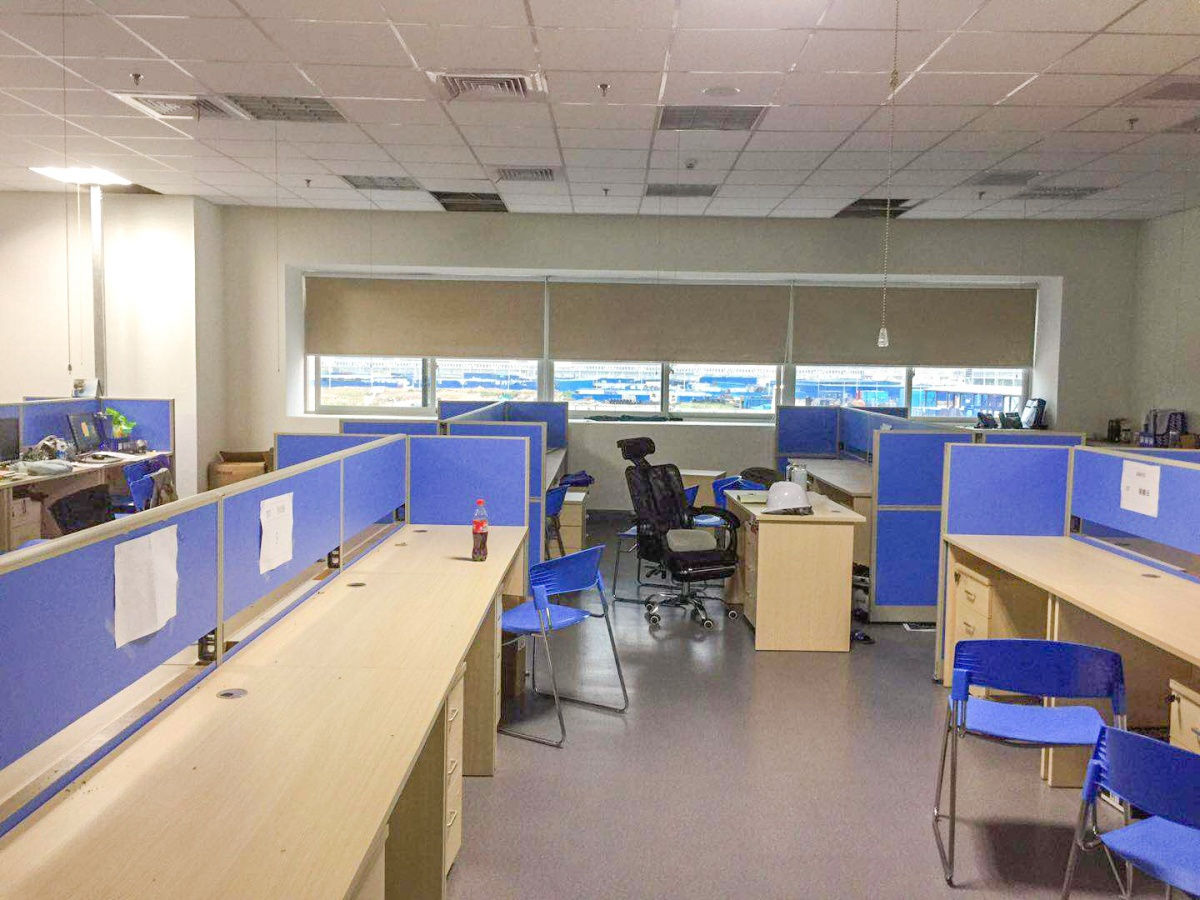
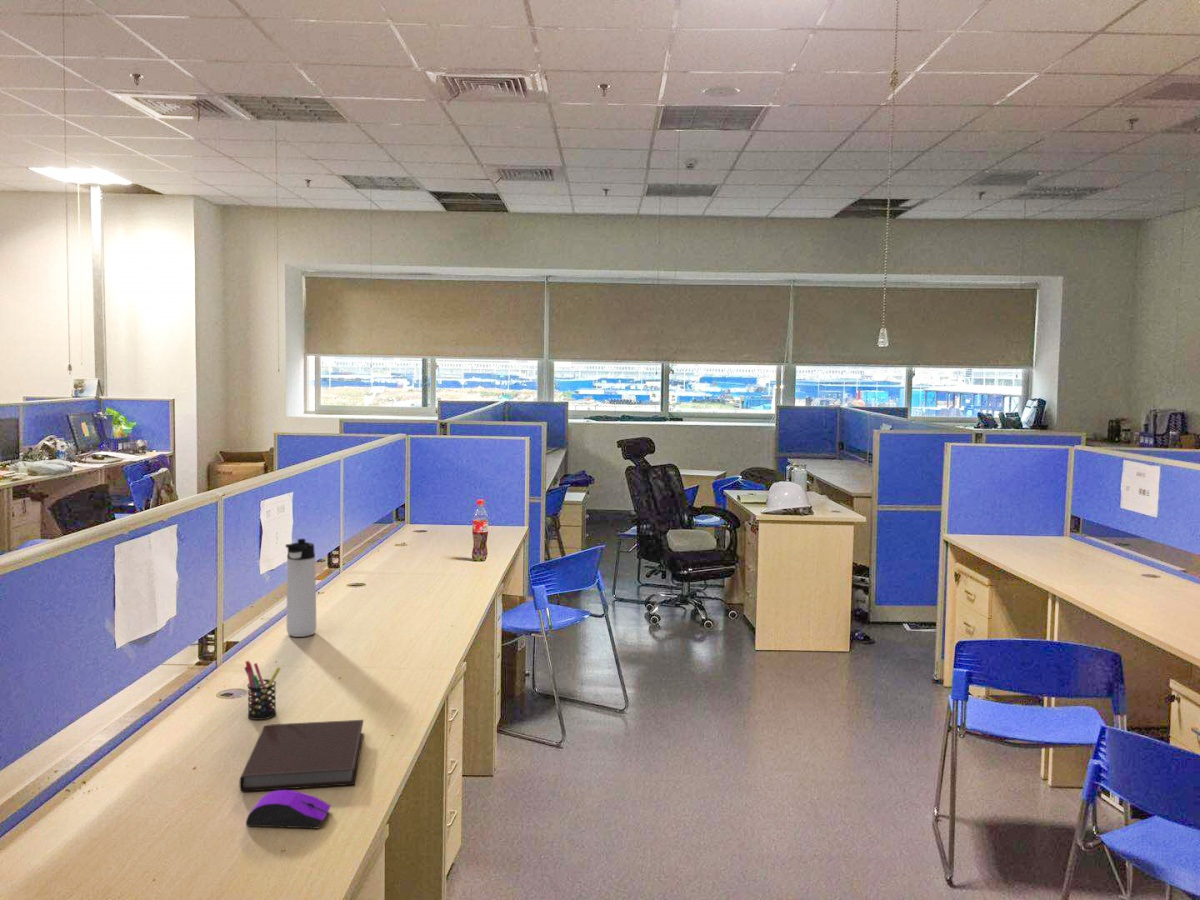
+ notebook [239,719,365,792]
+ computer mouse [245,789,332,830]
+ pen holder [243,660,282,721]
+ thermos bottle [285,538,317,638]
